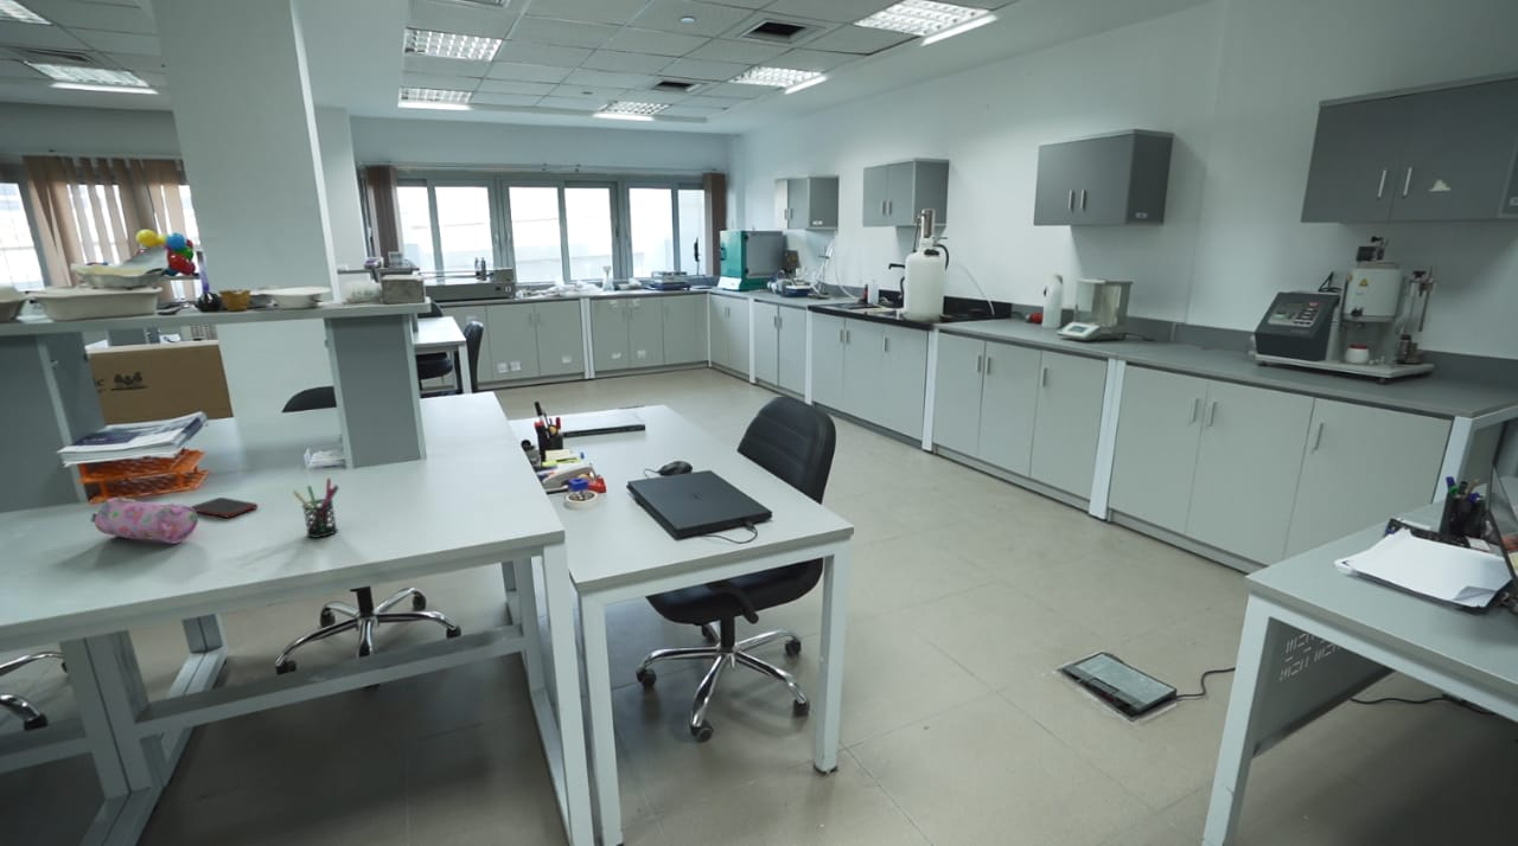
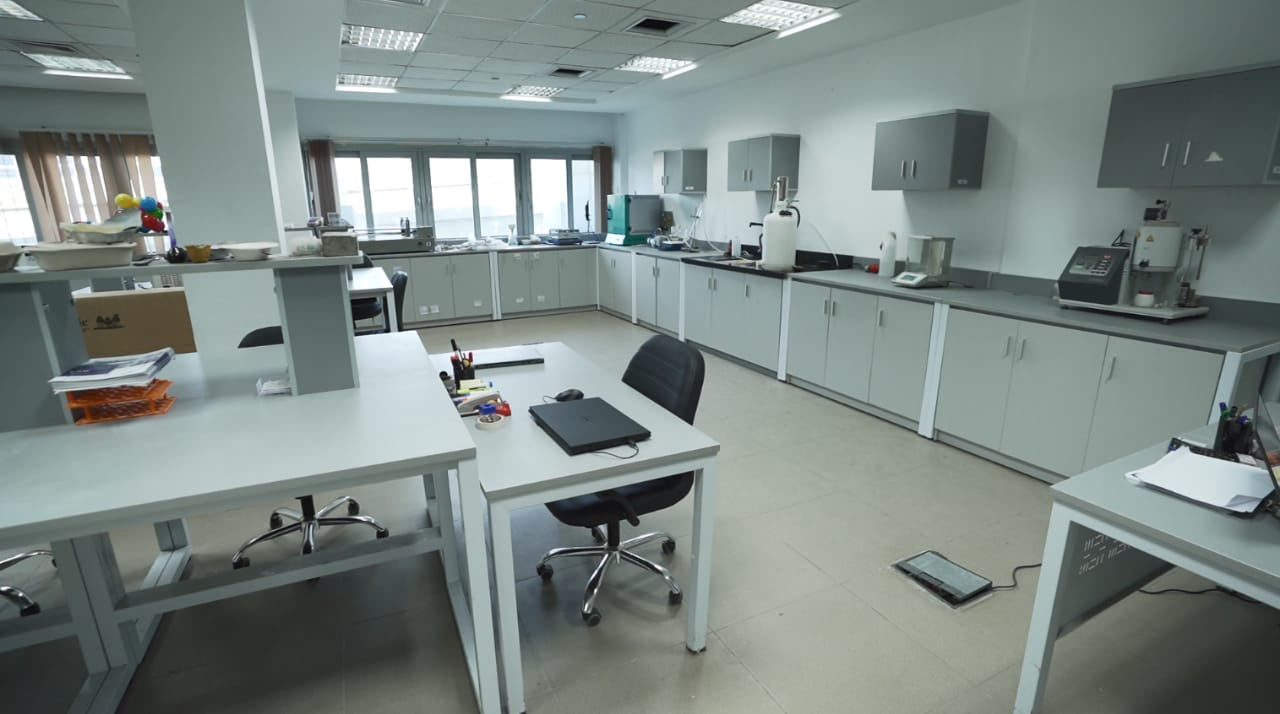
- pen holder [292,478,340,539]
- cell phone [190,496,259,518]
- pencil case [90,496,199,544]
